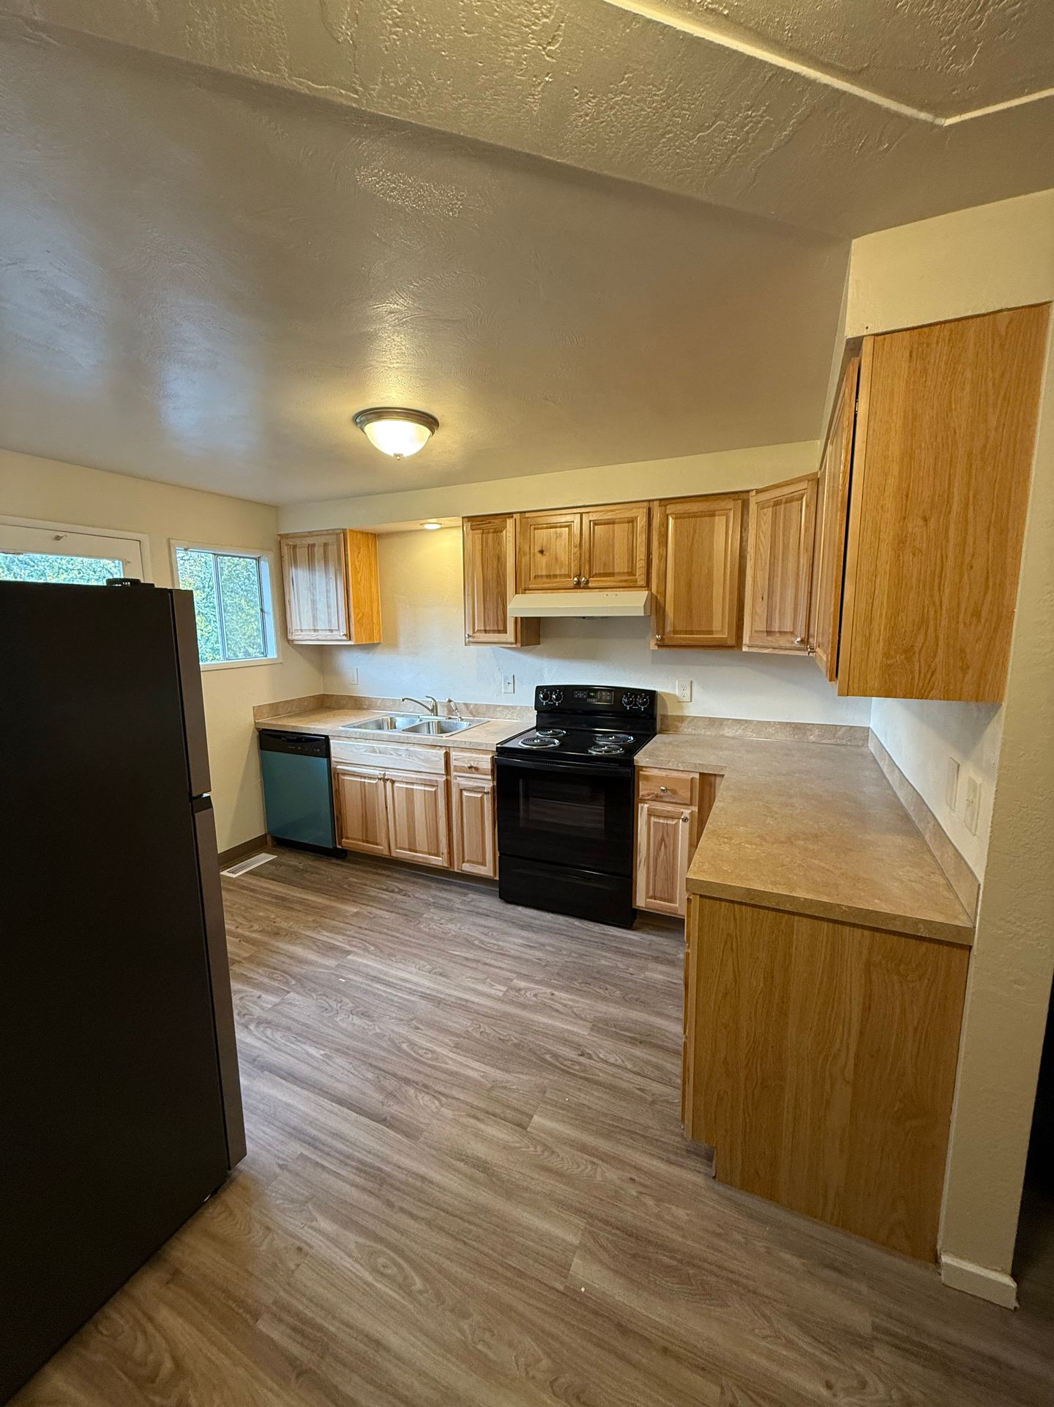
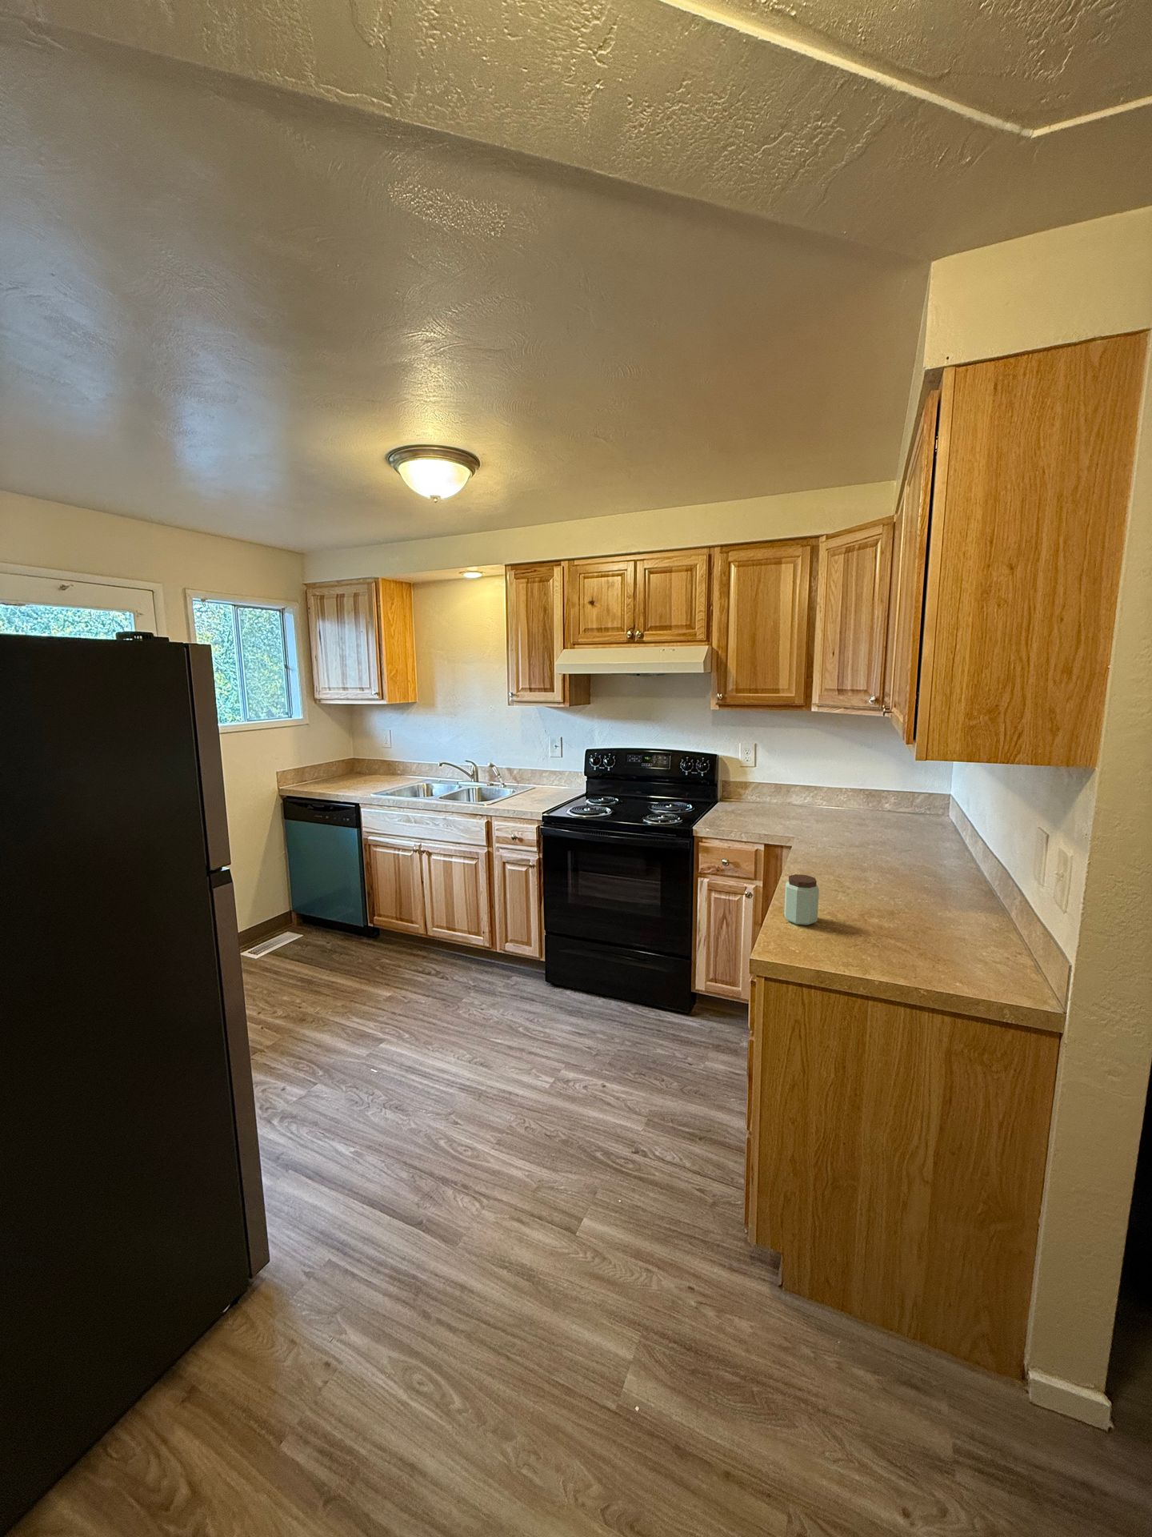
+ peanut butter [783,874,820,926]
